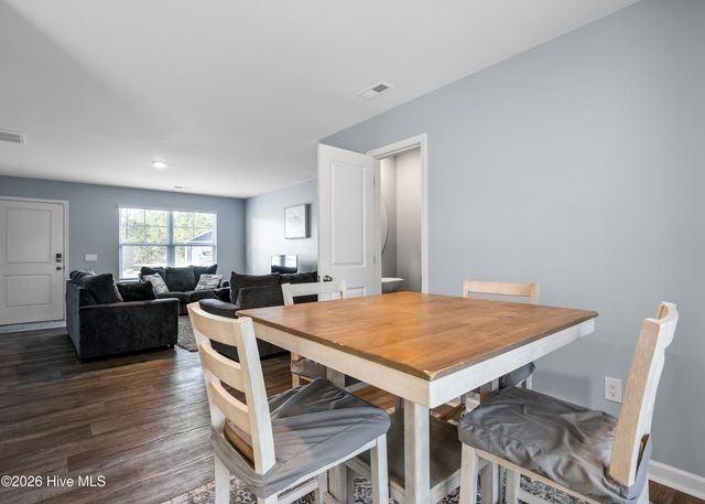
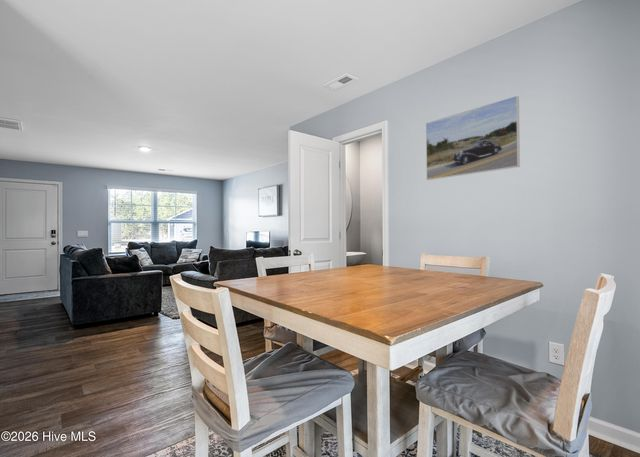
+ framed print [425,95,521,181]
